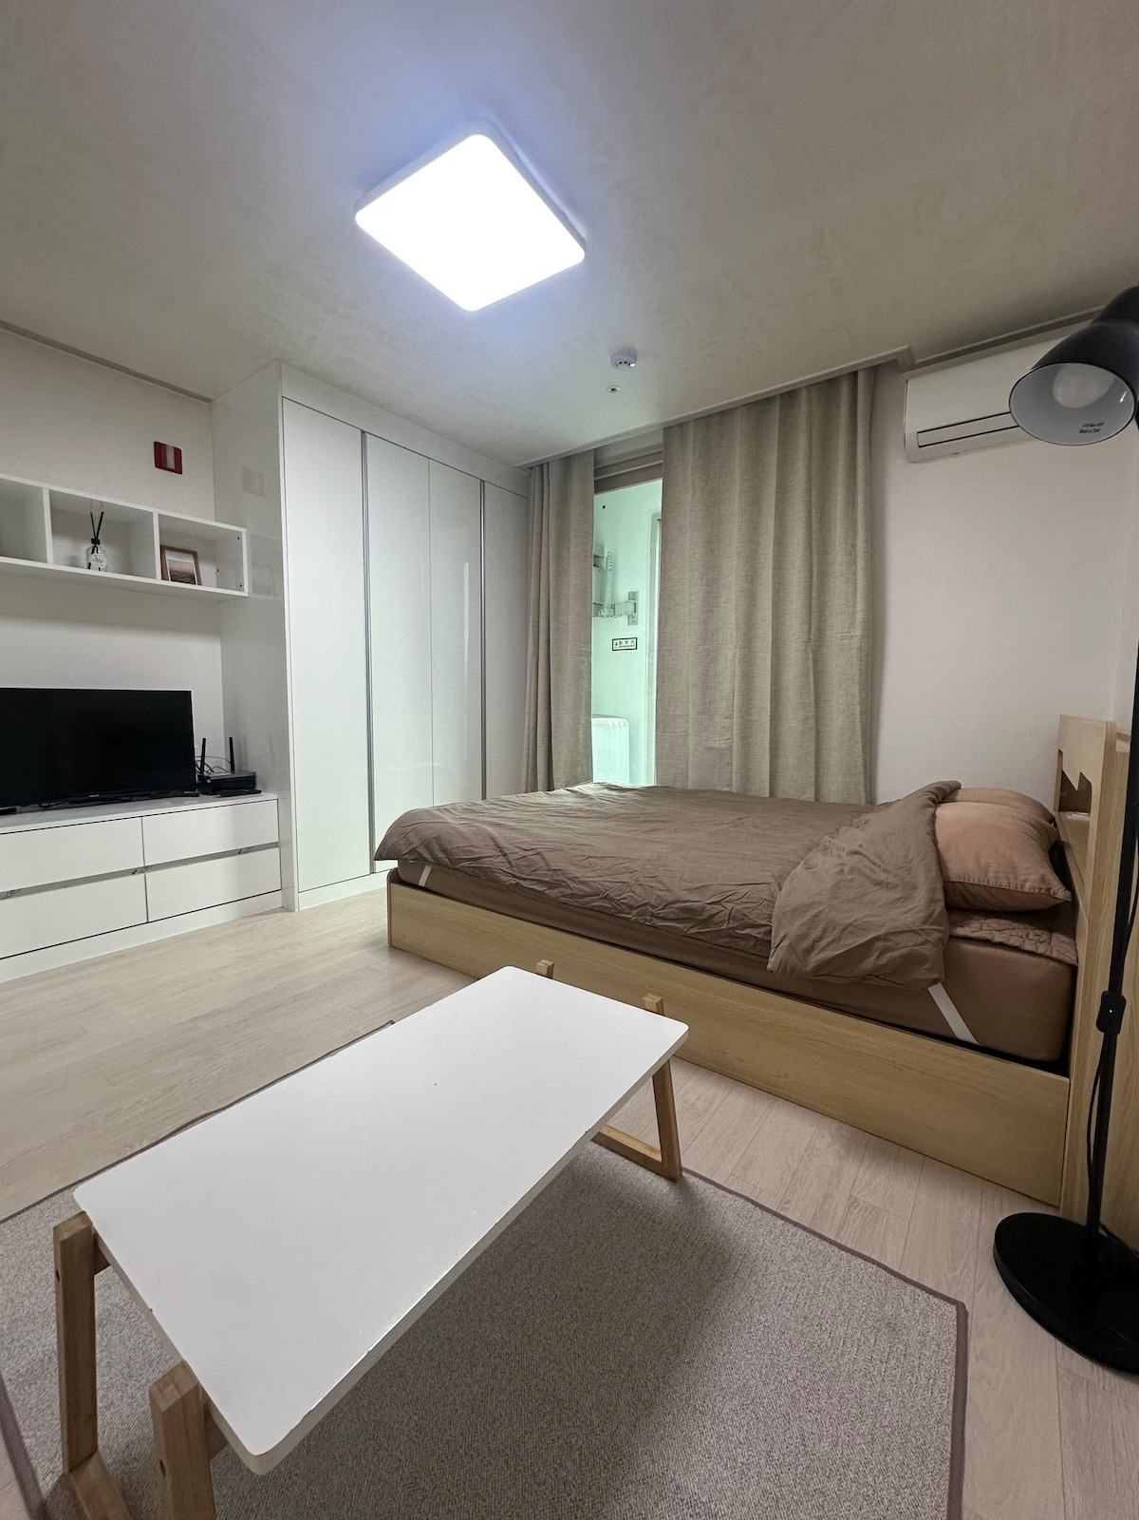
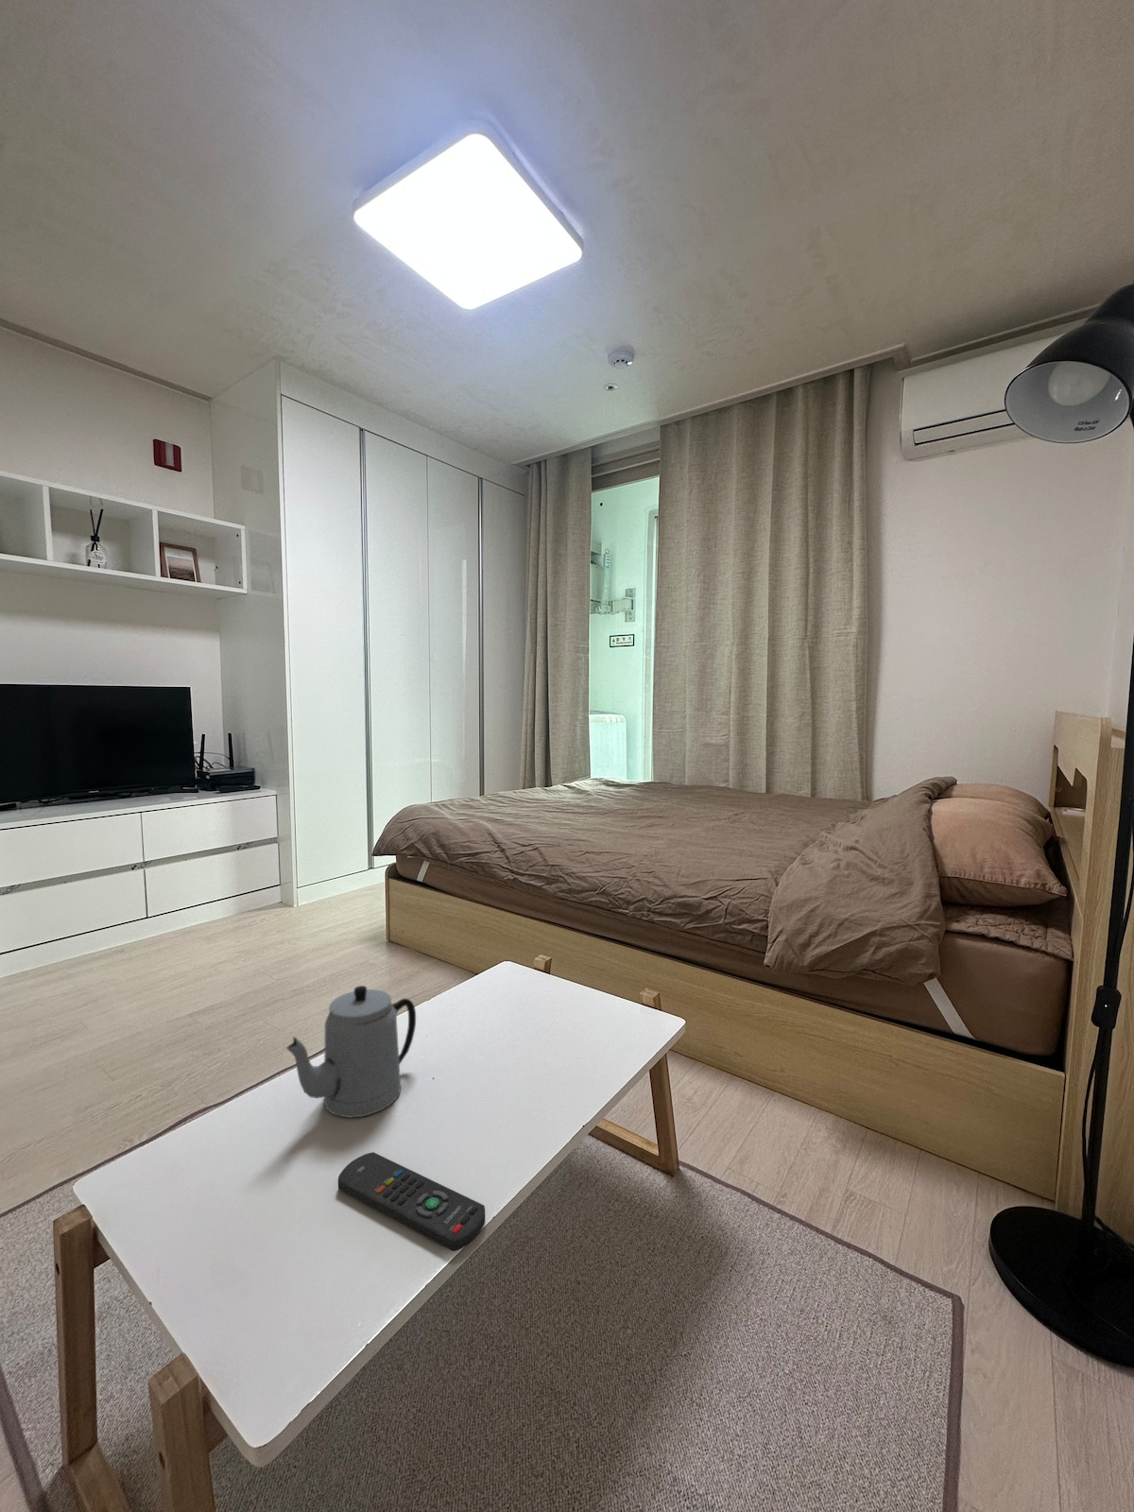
+ remote control [337,1151,486,1252]
+ teapot [286,985,417,1119]
